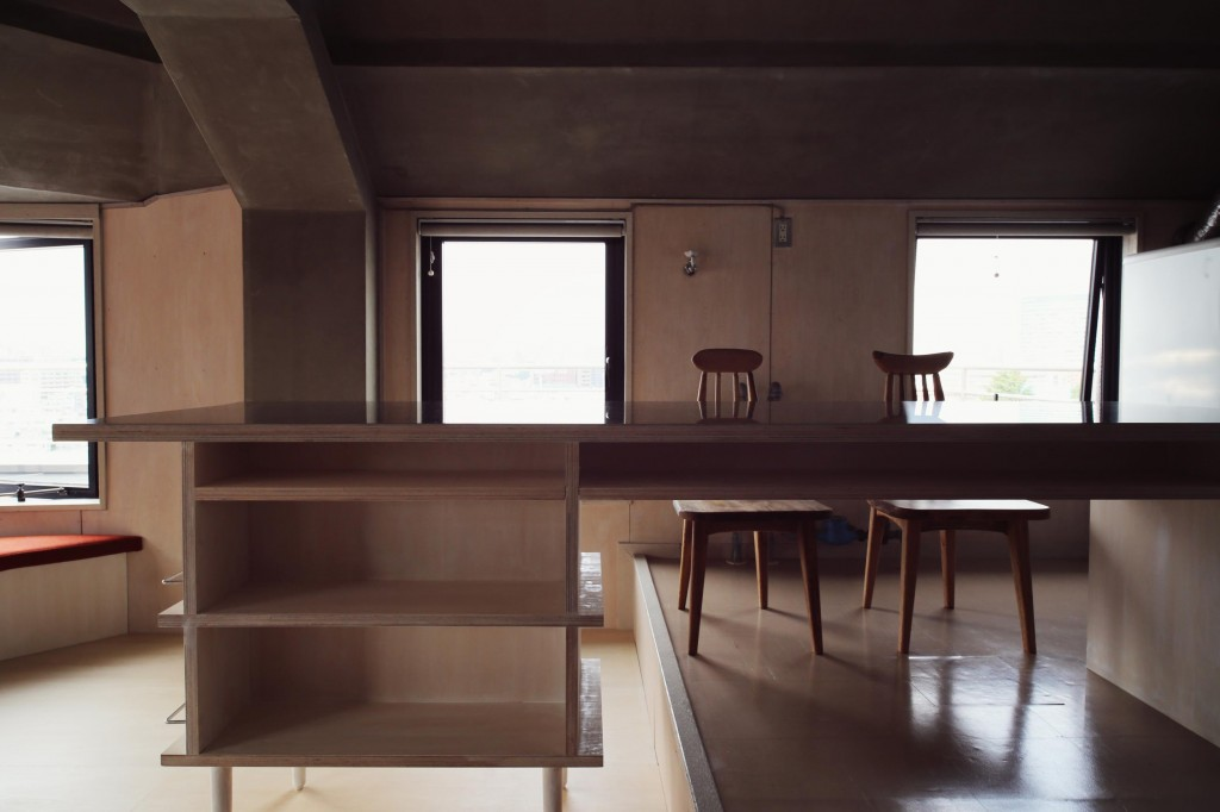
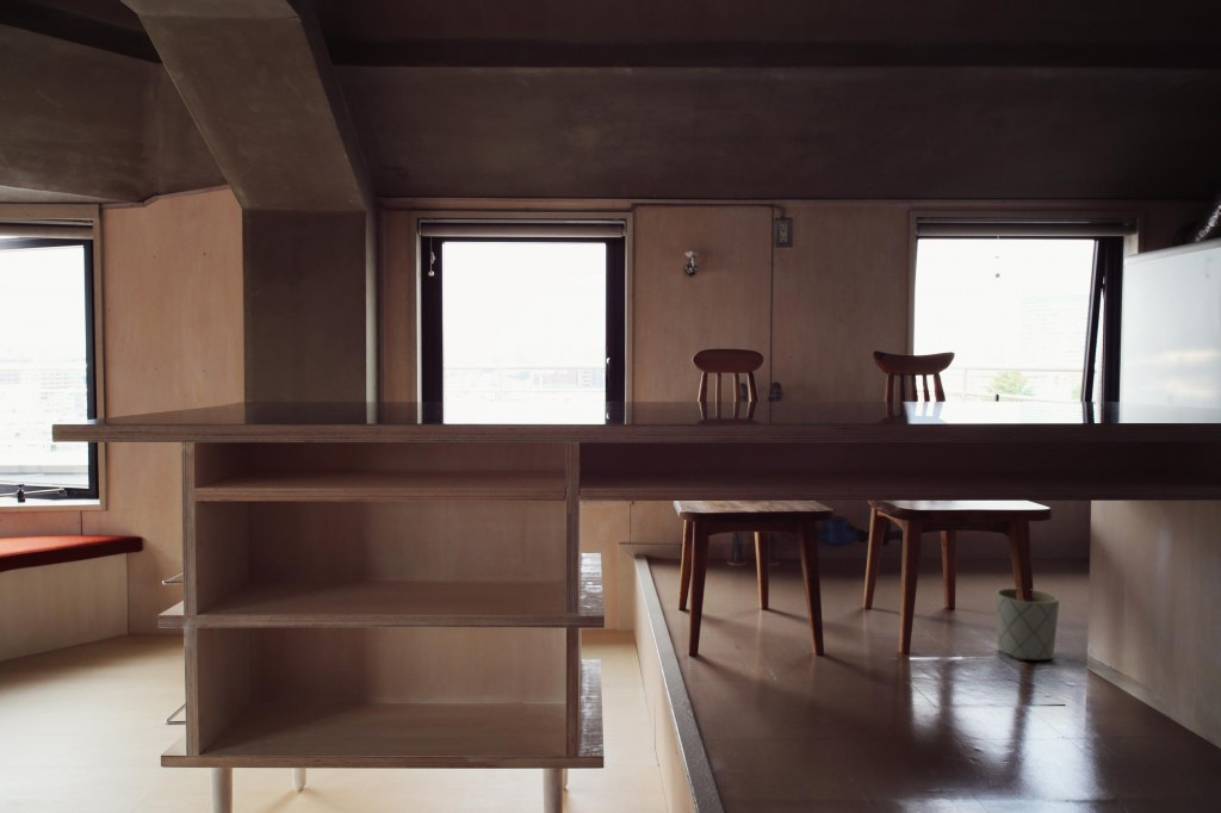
+ planter [994,587,1060,660]
